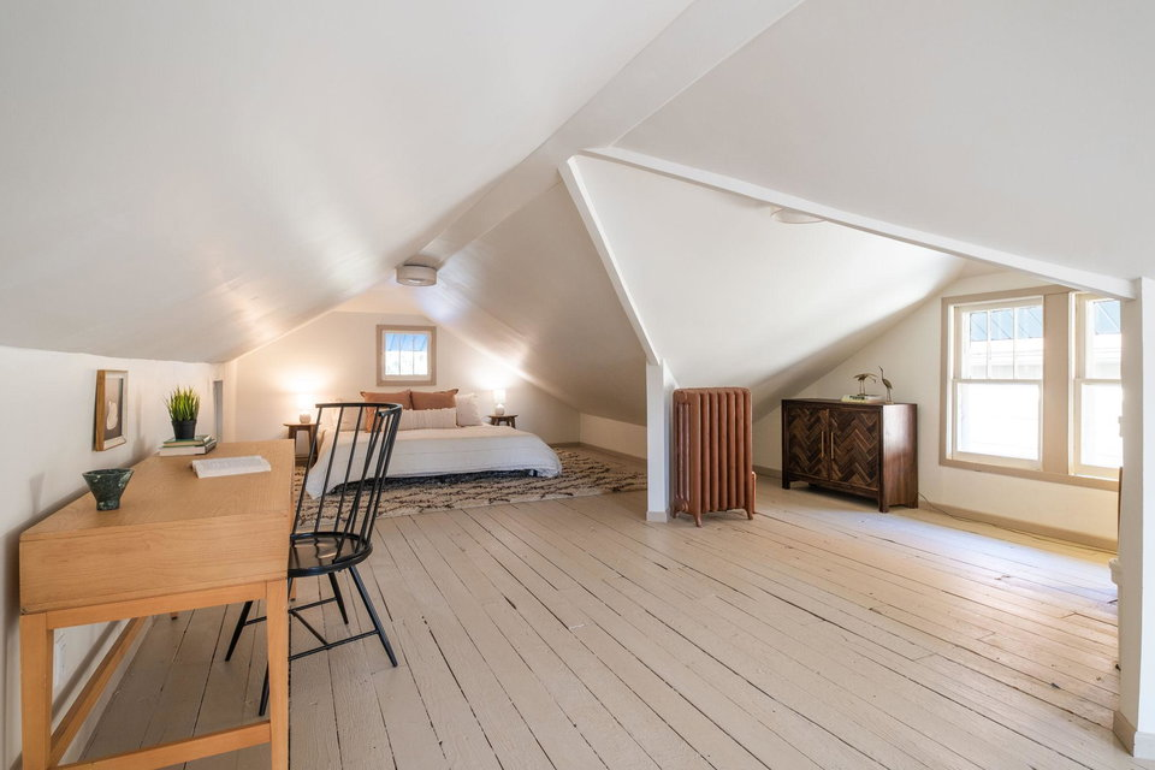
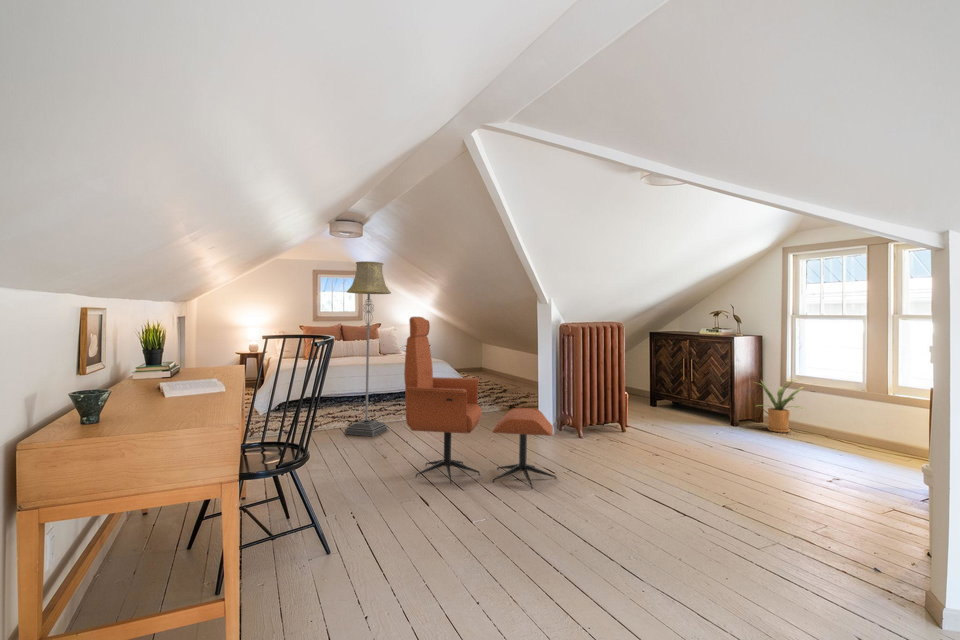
+ lounge chair [403,316,558,490]
+ floor lamp [344,260,392,437]
+ house plant [754,378,807,434]
